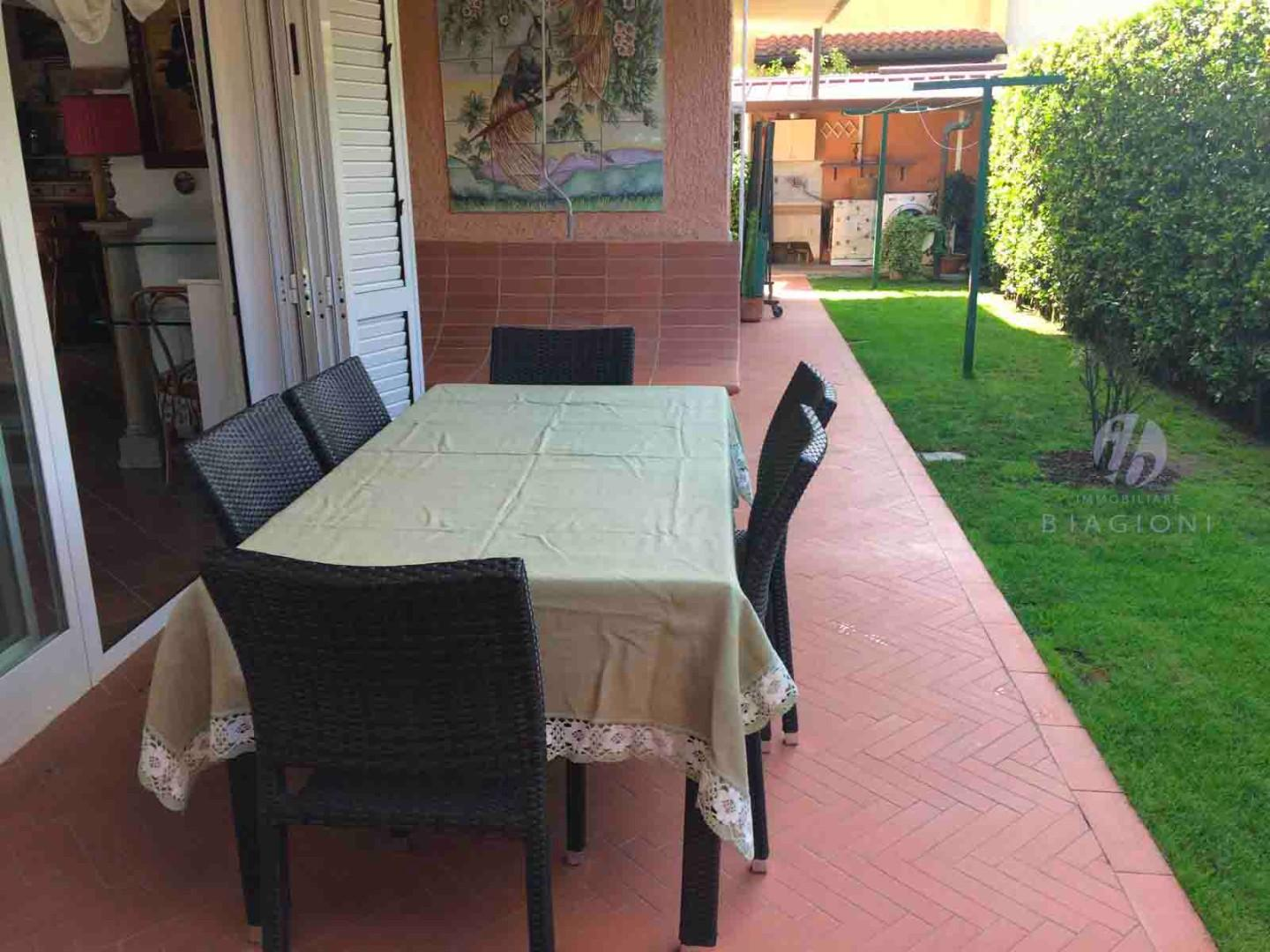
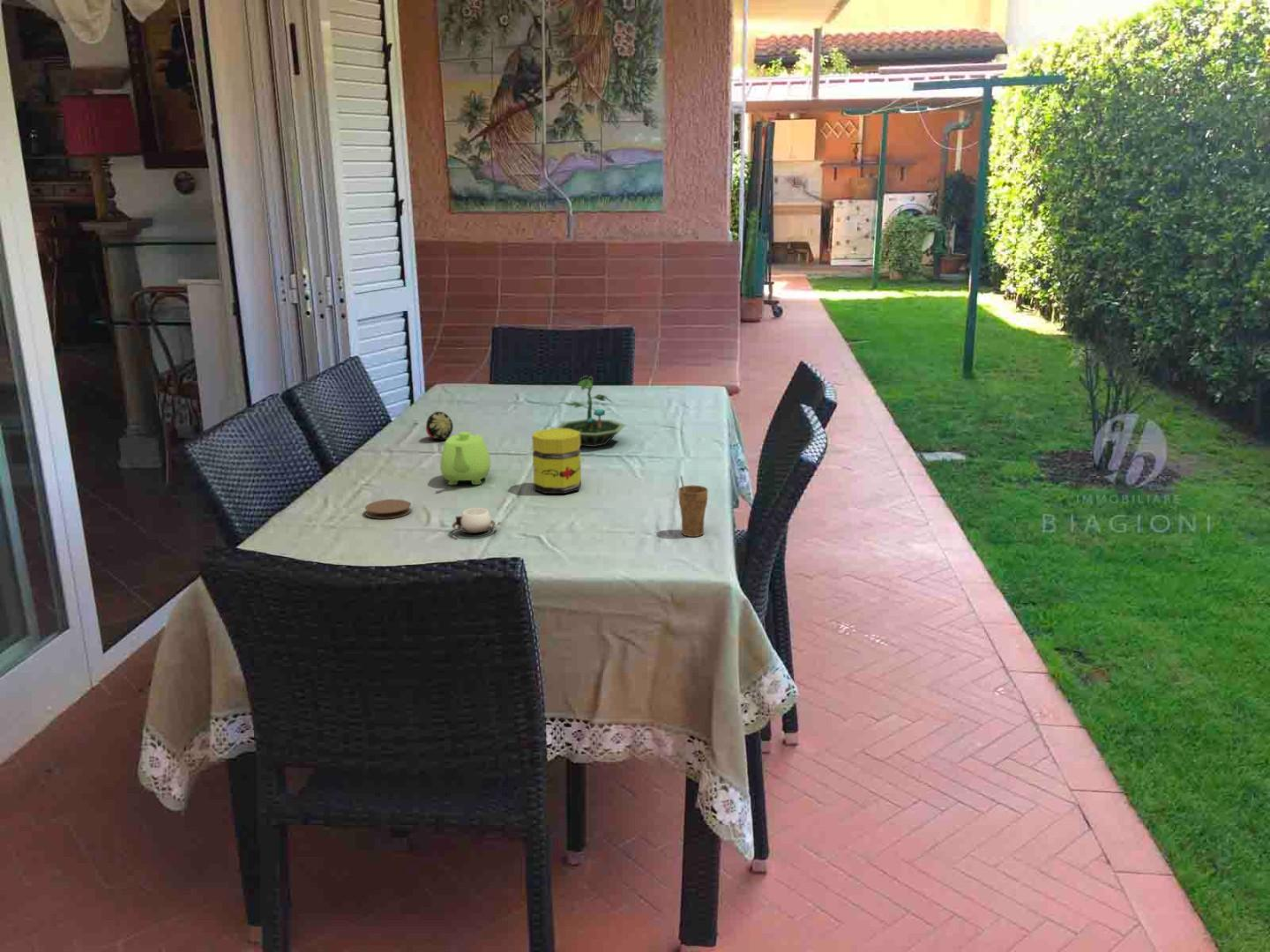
+ terrarium [556,375,626,448]
+ teapot [439,431,491,486]
+ fruit [425,411,454,442]
+ jar [531,428,582,495]
+ cup [451,507,501,534]
+ cup [677,475,709,538]
+ coaster [364,498,412,520]
